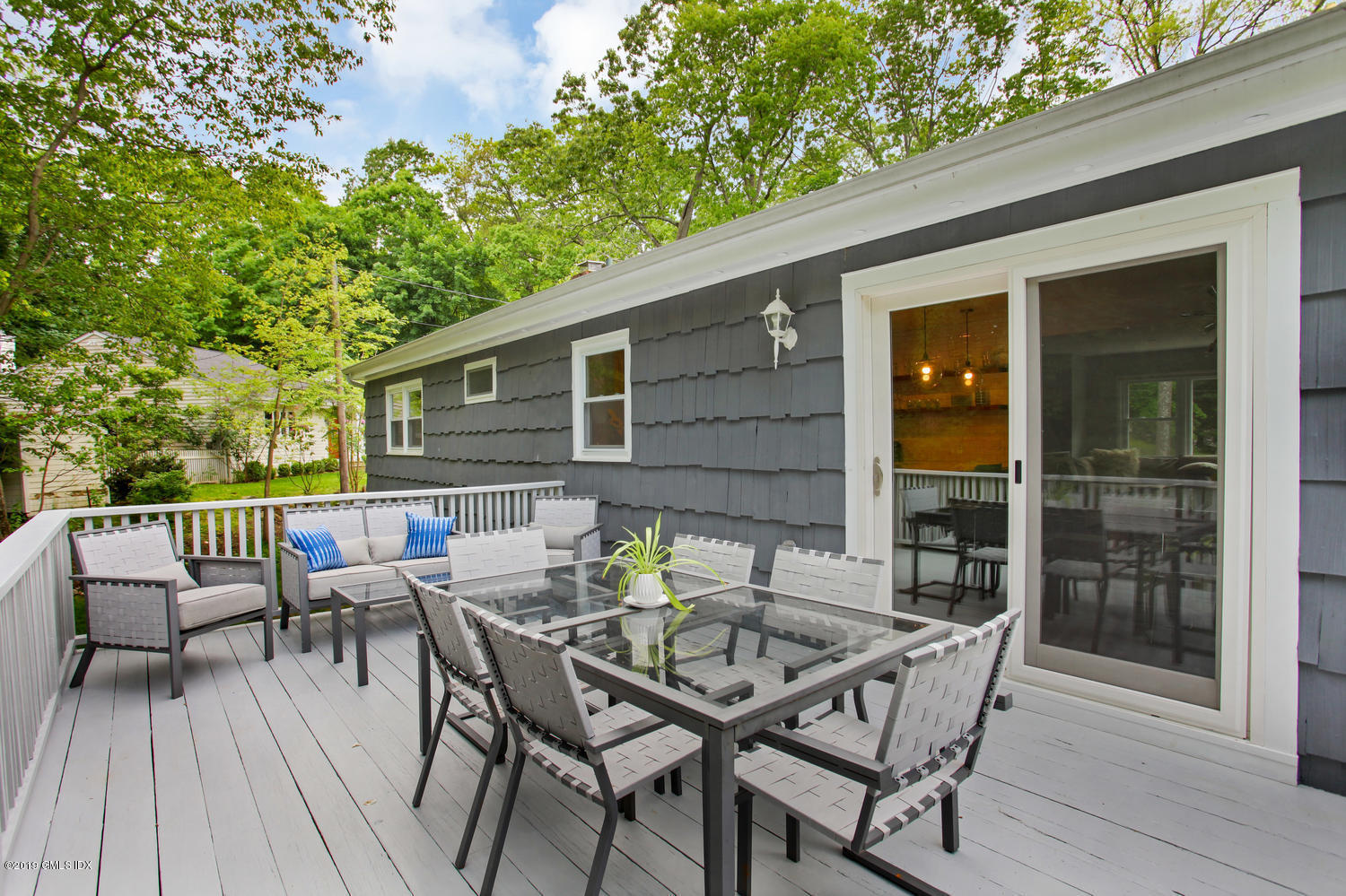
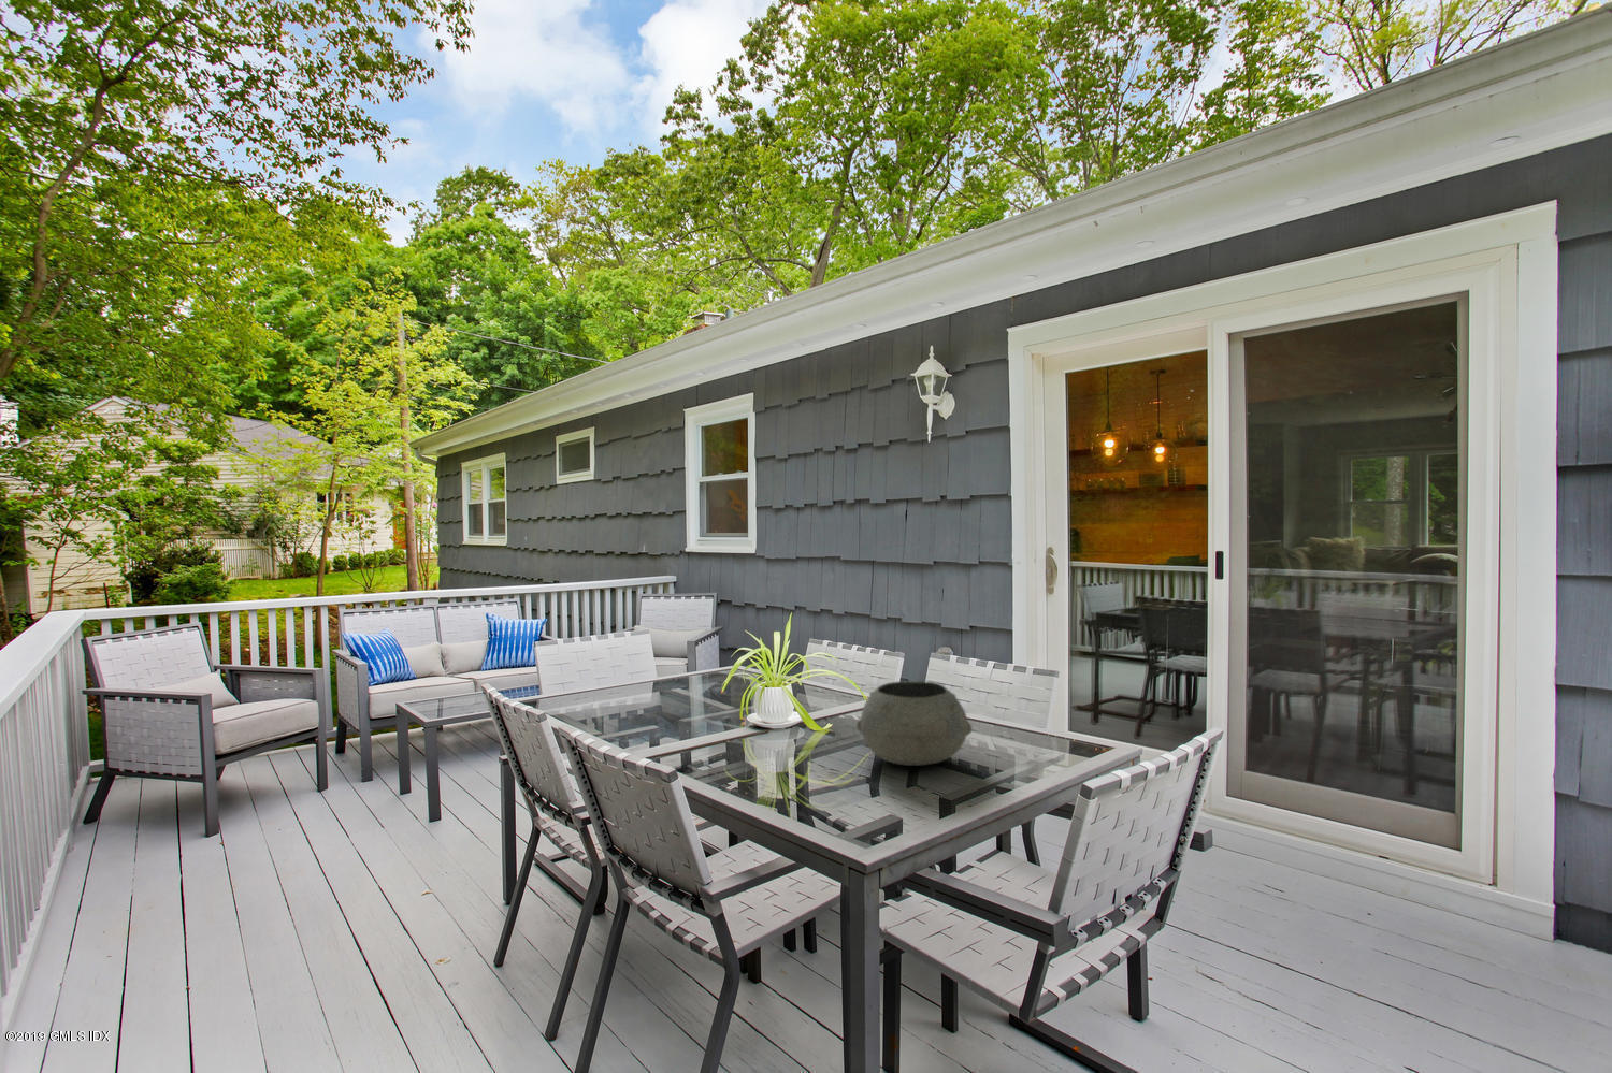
+ bowl [855,680,974,766]
